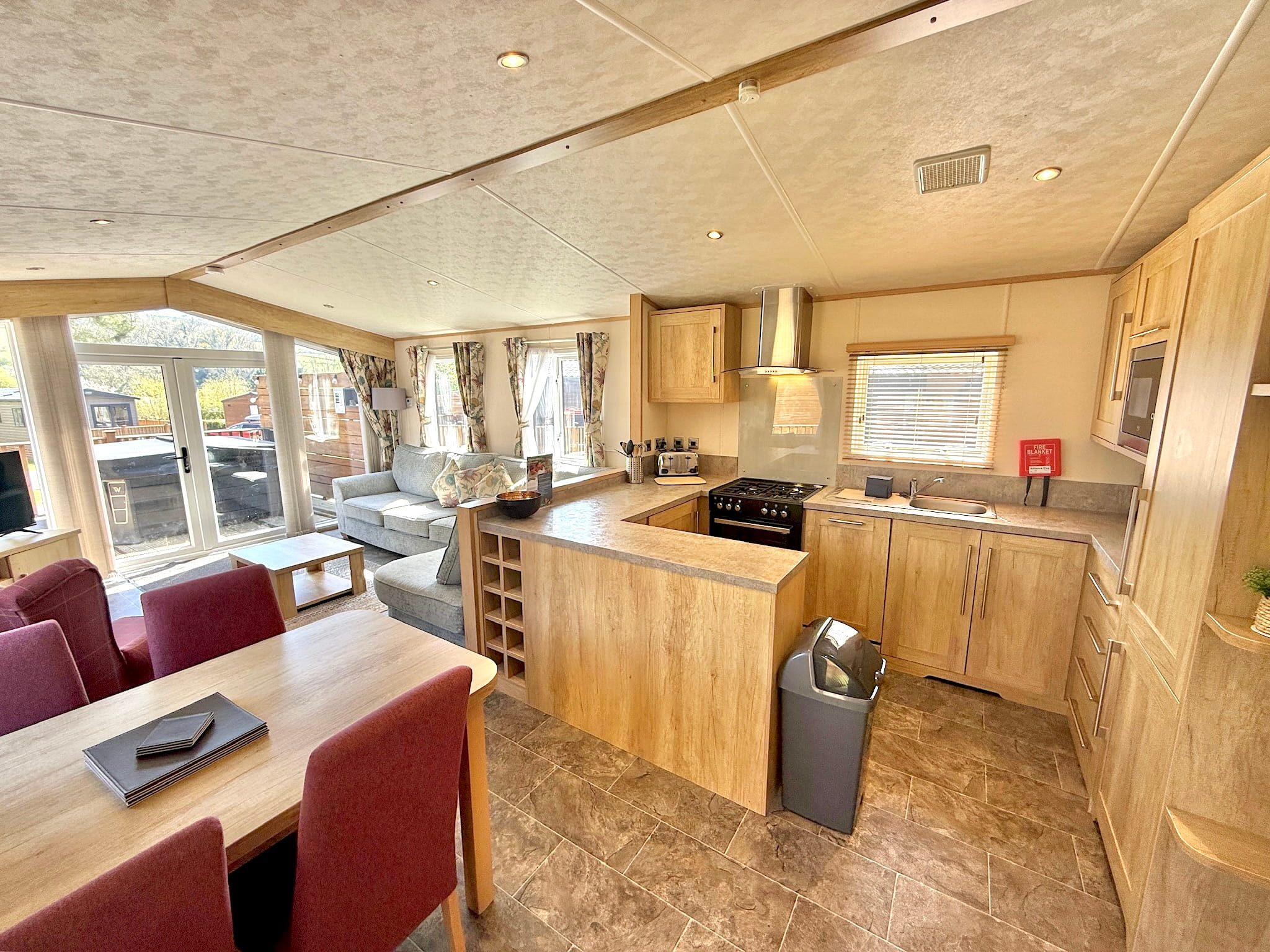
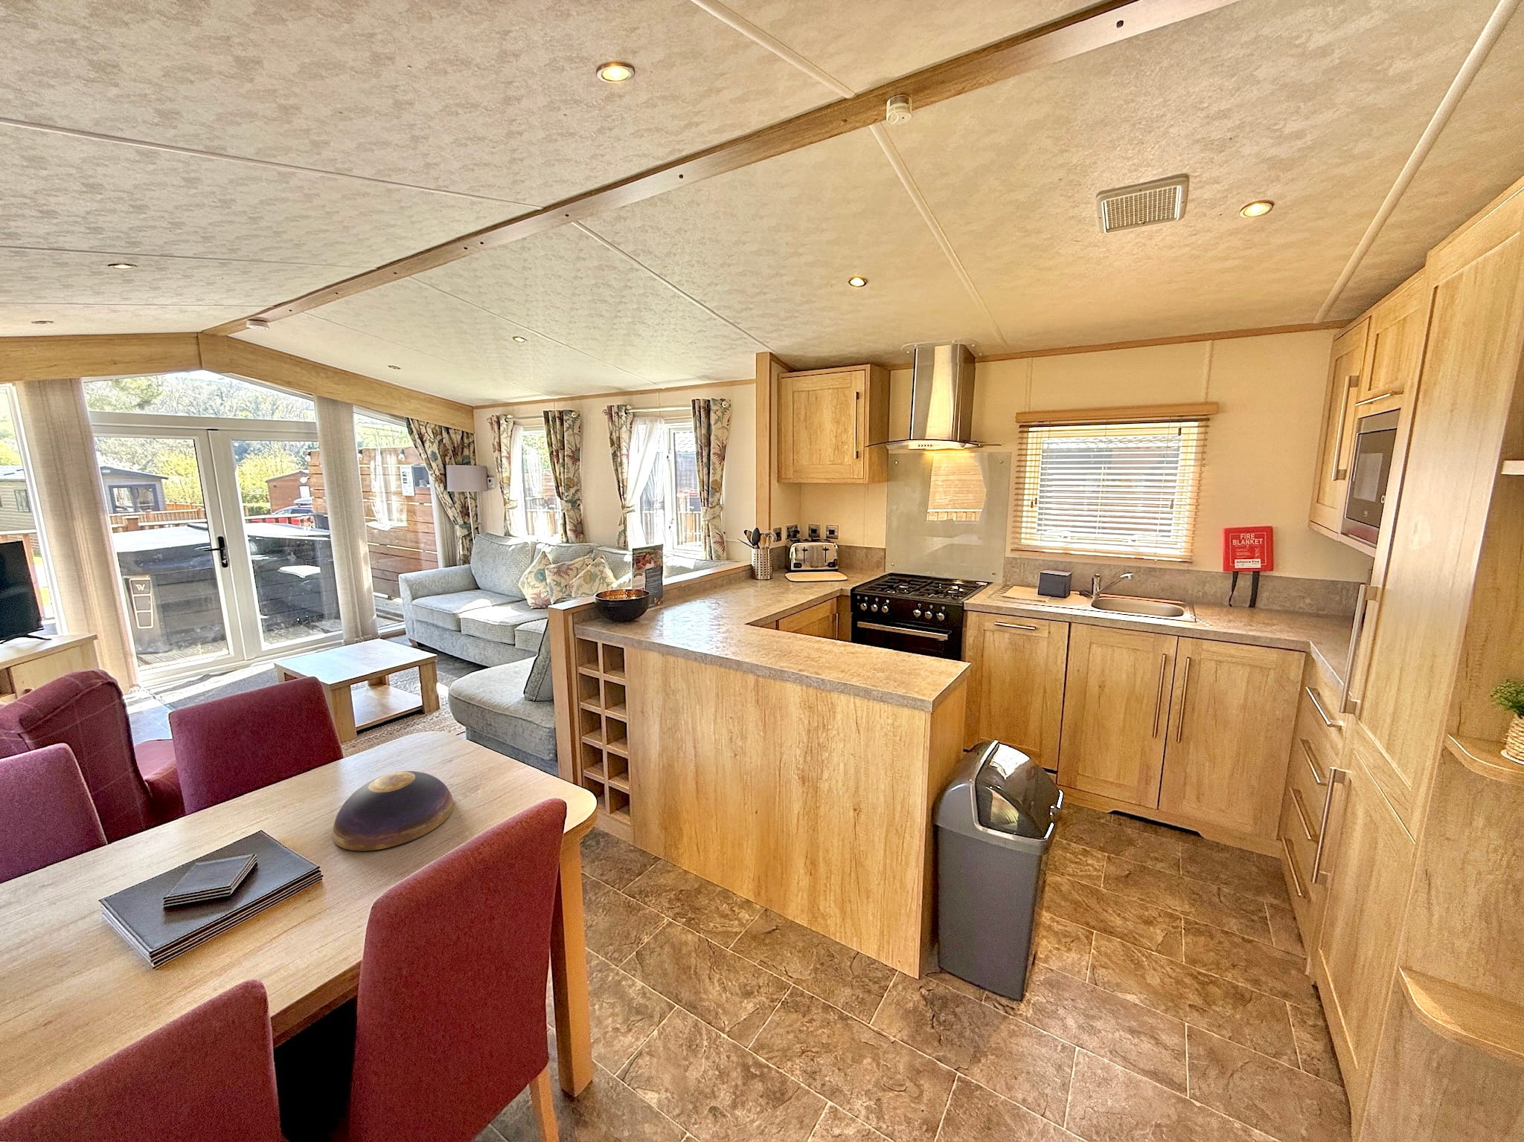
+ decorative bowl [332,770,455,852]
